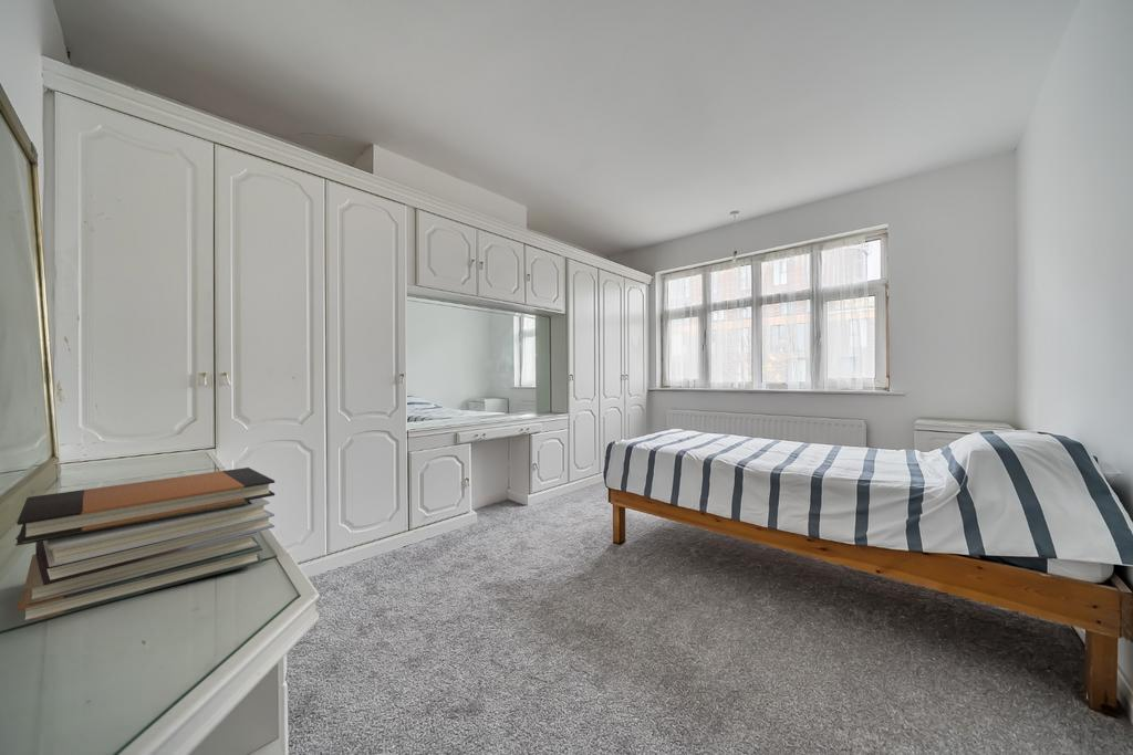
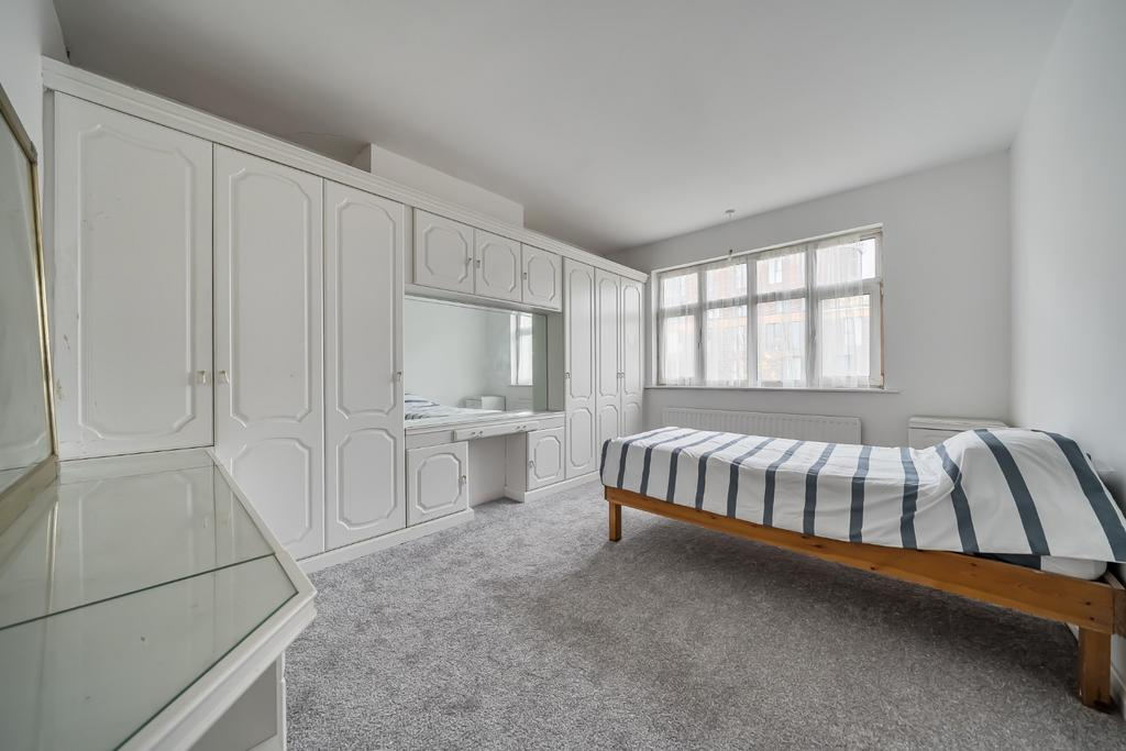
- book stack [14,466,276,621]
